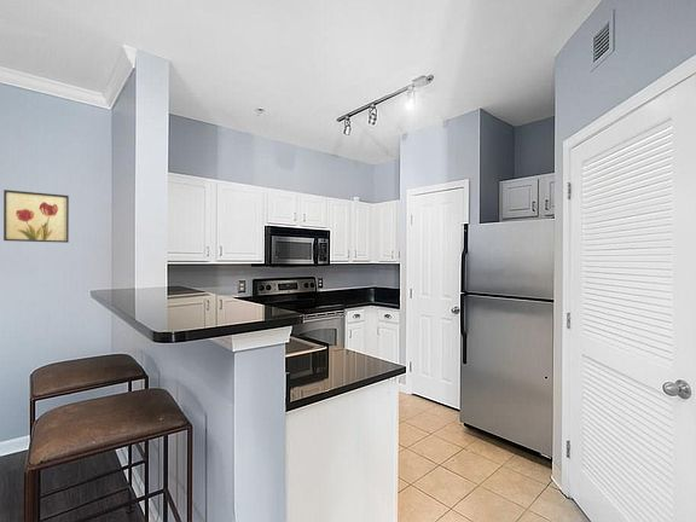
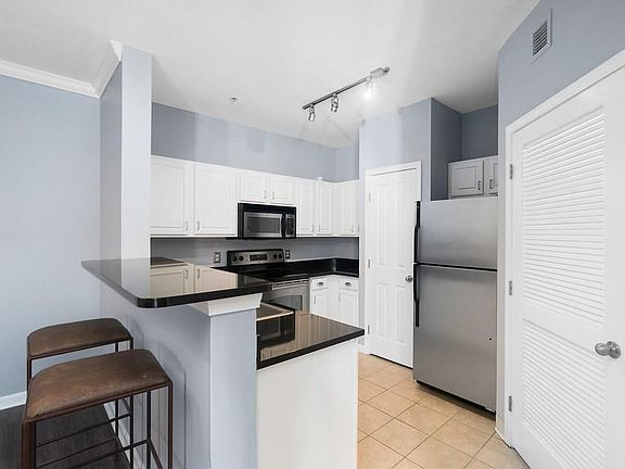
- wall art [2,188,70,244]
